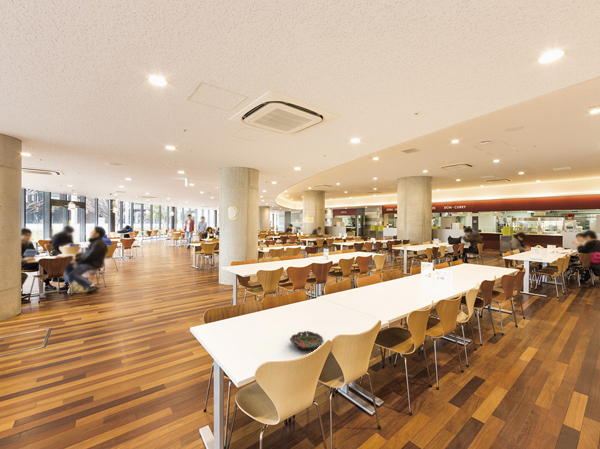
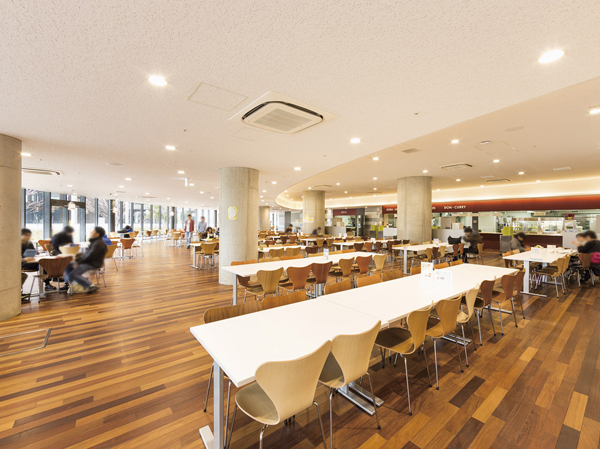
- bowl [289,330,325,352]
